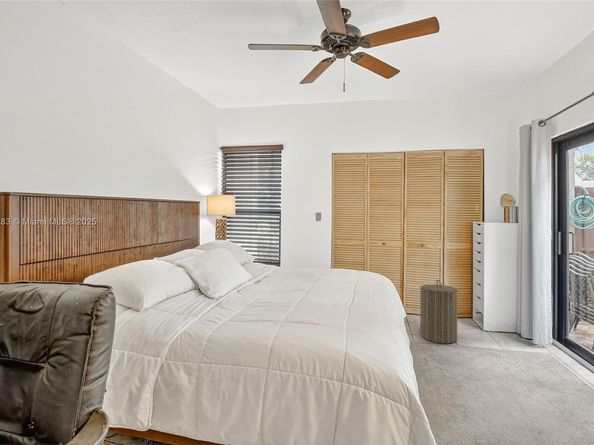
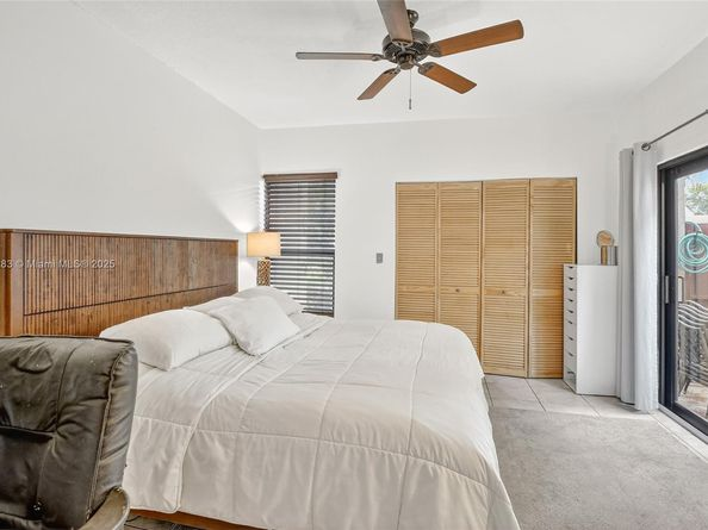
- laundry hamper [419,279,459,345]
